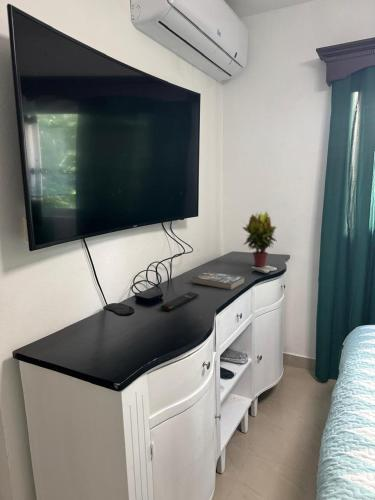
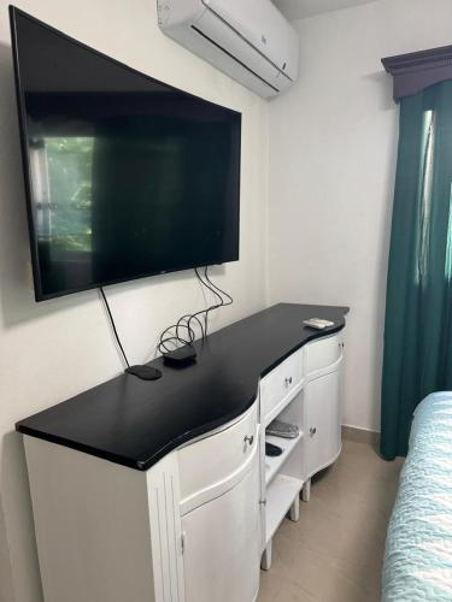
- potted plant [241,211,277,268]
- remote control [160,291,200,312]
- book [191,270,246,291]
